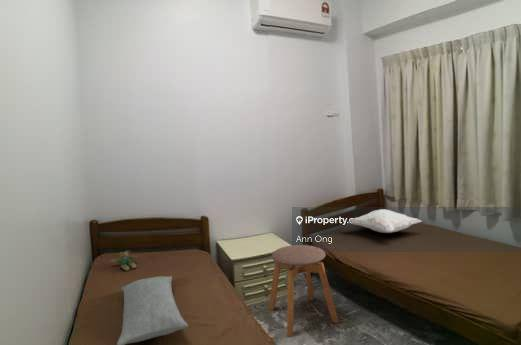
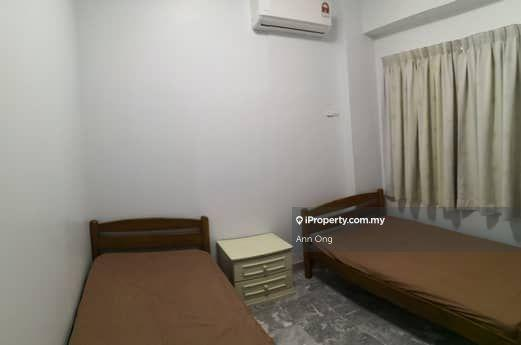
- pillow [116,275,189,345]
- teddy bear [110,249,138,272]
- decorative pillow [348,208,422,234]
- stool [267,244,340,338]
